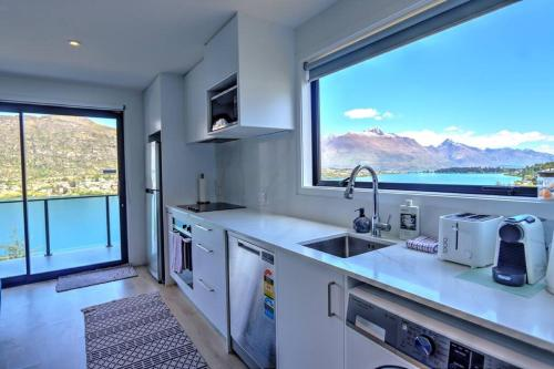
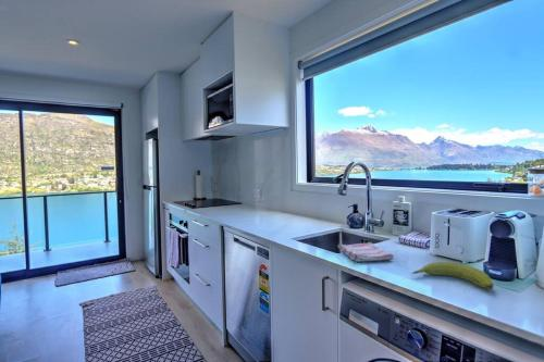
+ fruit [410,261,494,290]
+ dish towel [337,241,395,263]
